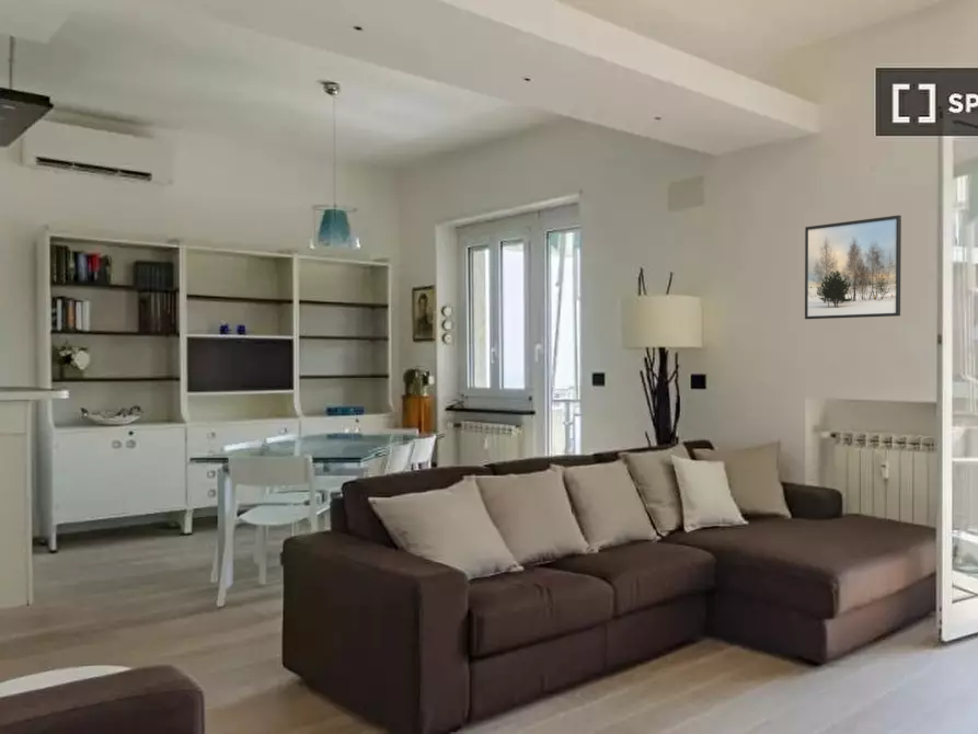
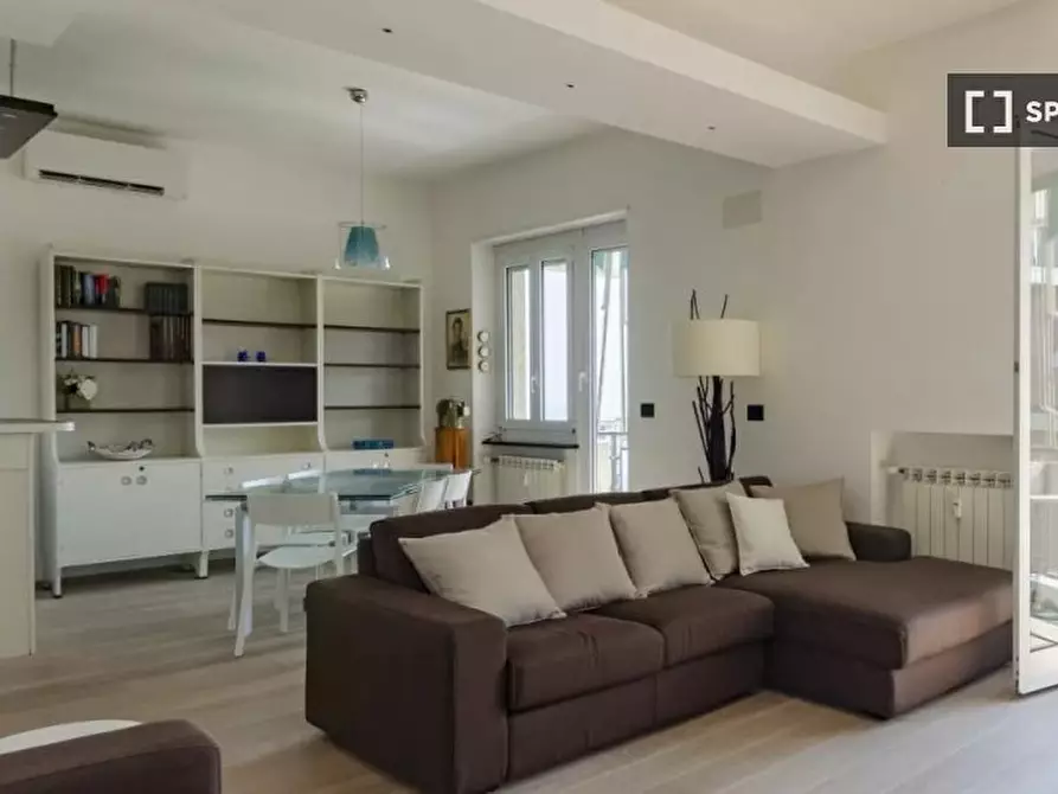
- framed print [804,215,902,320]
